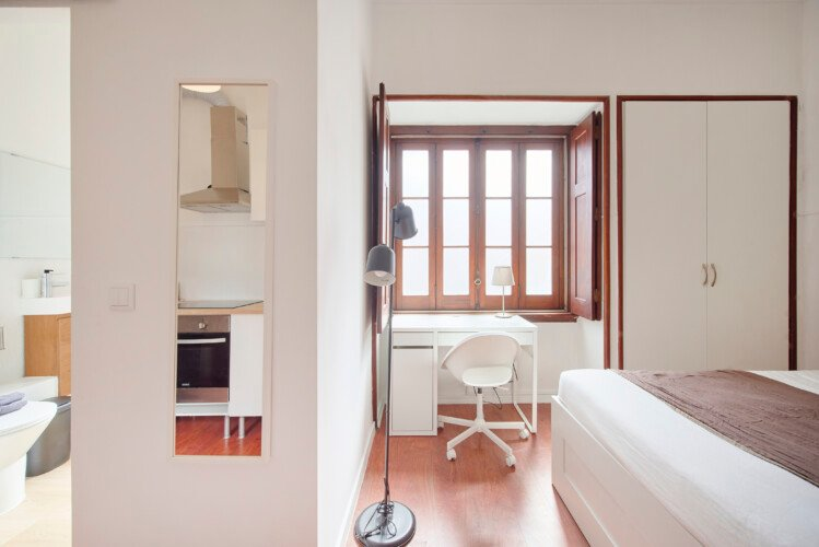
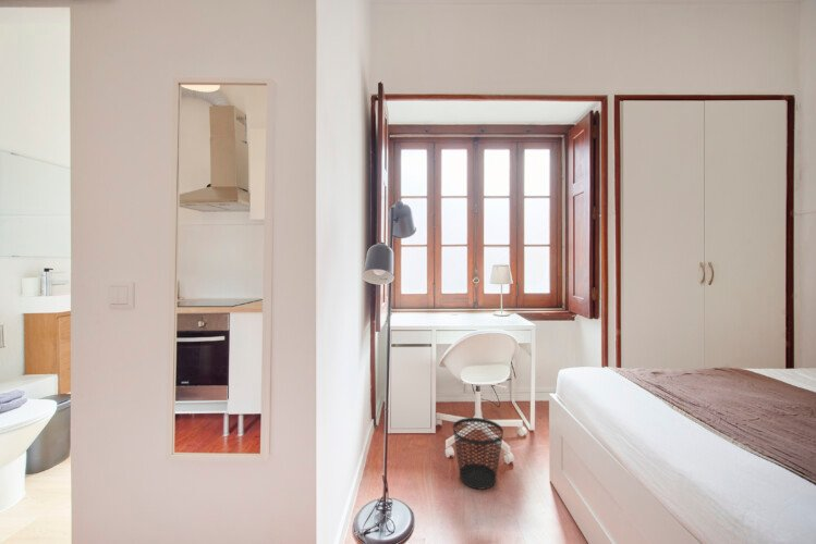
+ wastebasket [452,417,504,491]
